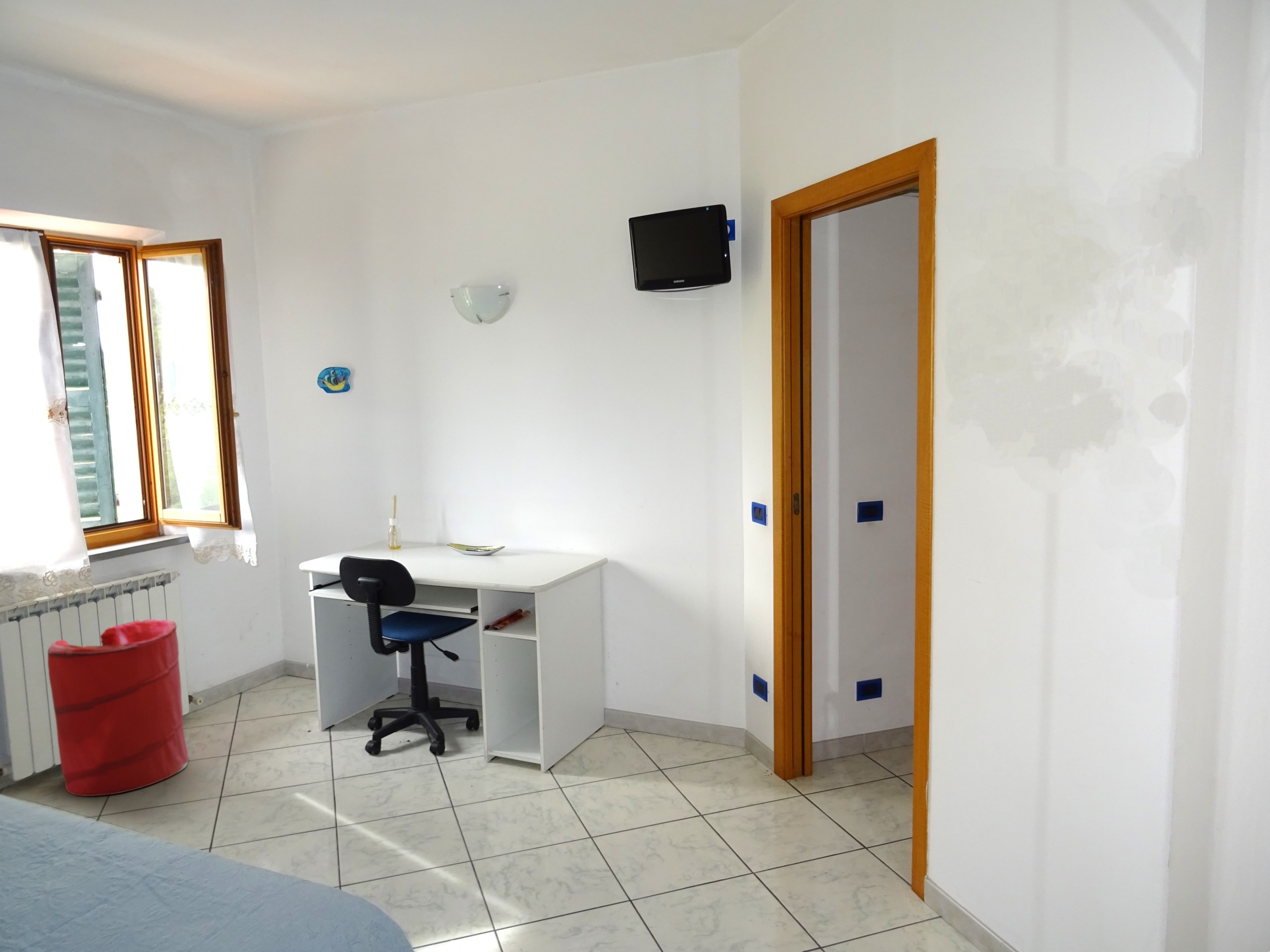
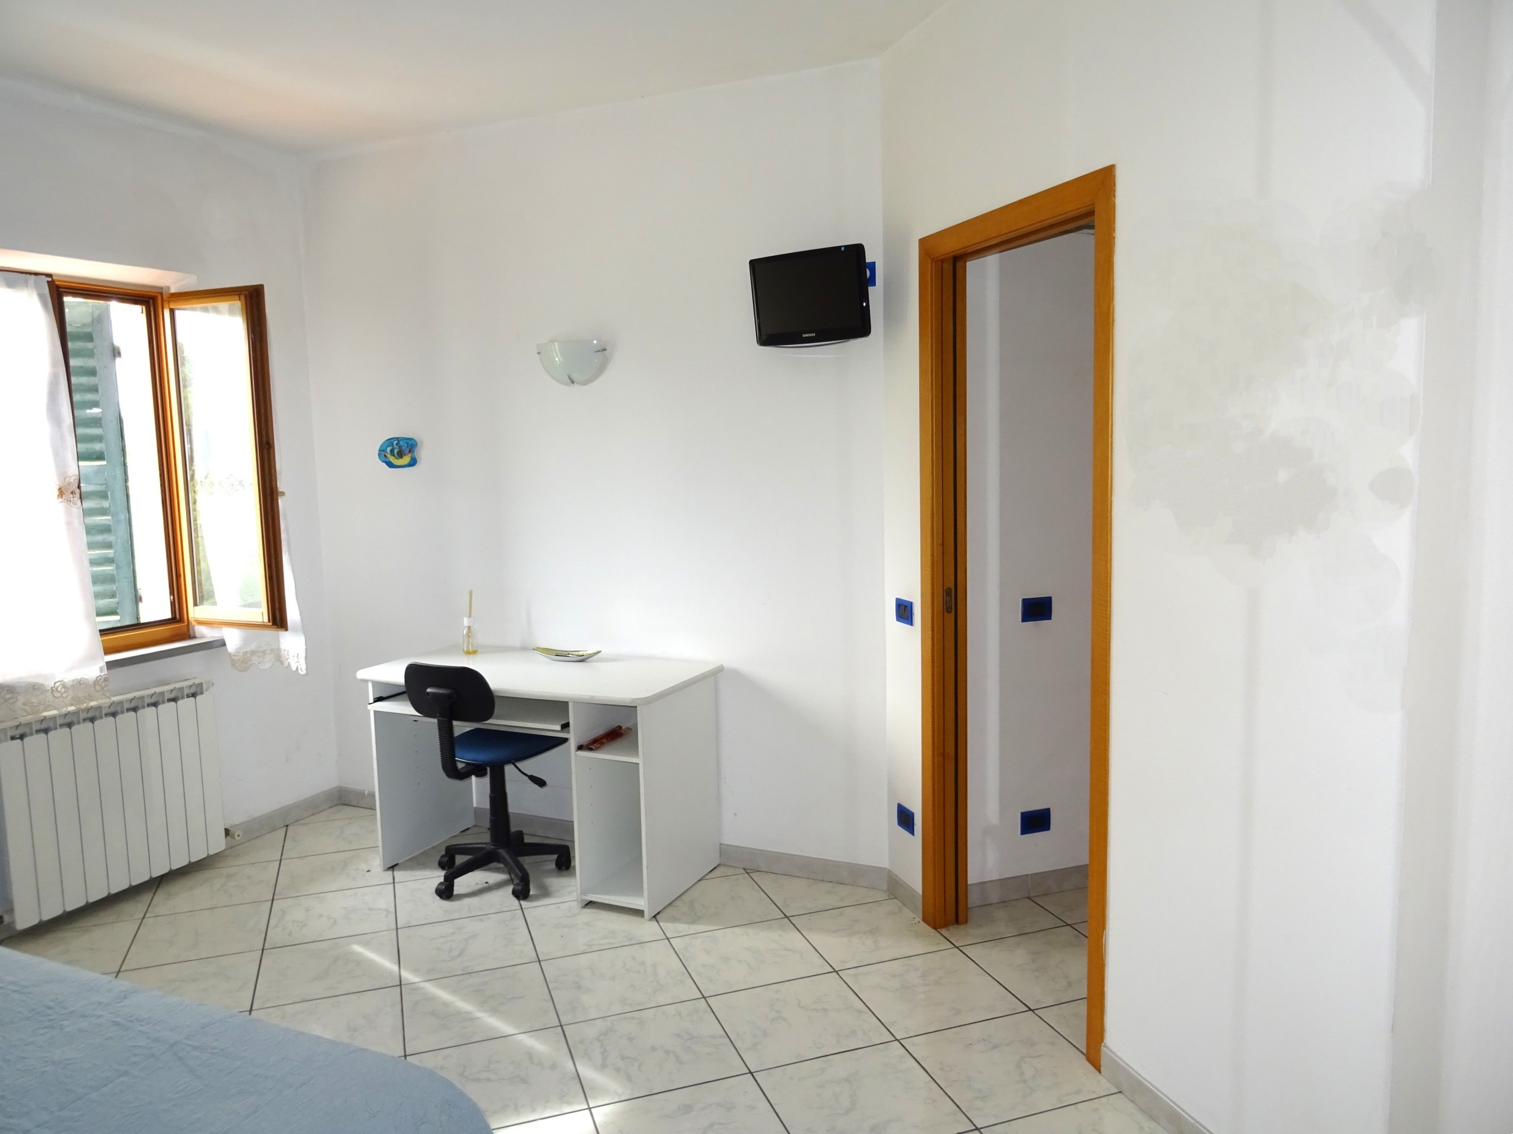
- laundry hamper [47,619,189,797]
